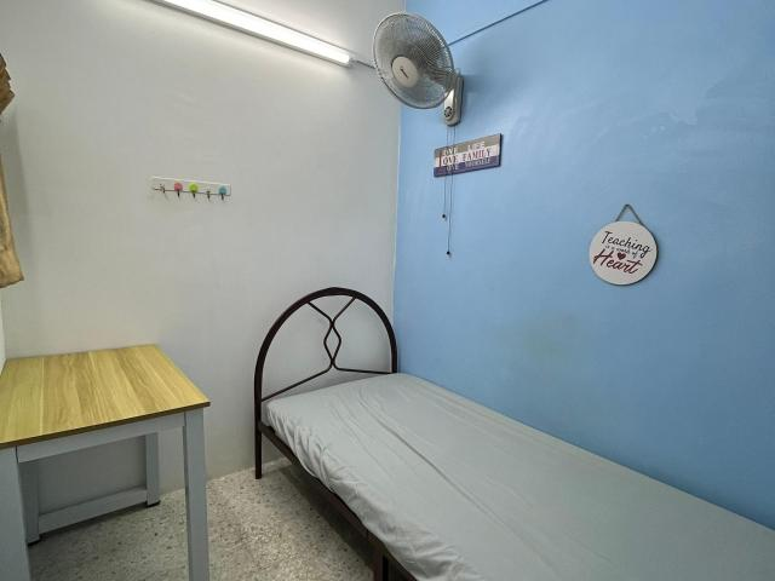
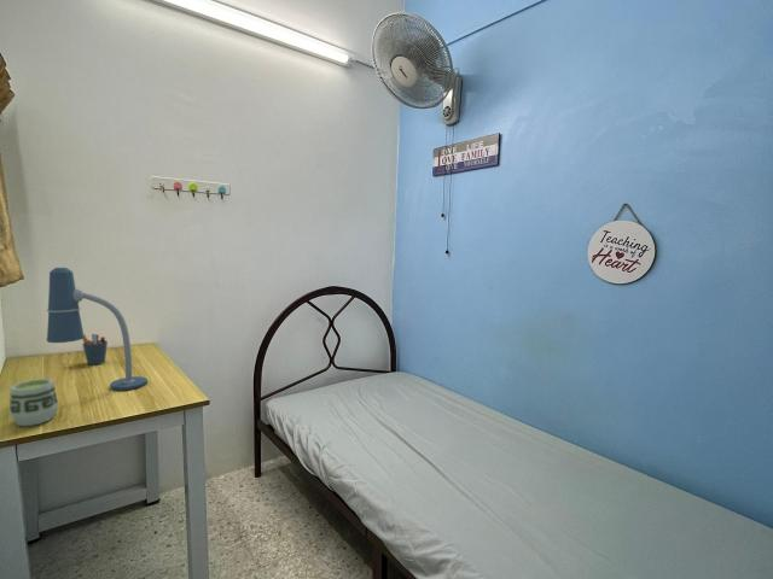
+ cup [8,378,60,427]
+ pen holder [81,333,109,365]
+ desk lamp [45,267,149,391]
